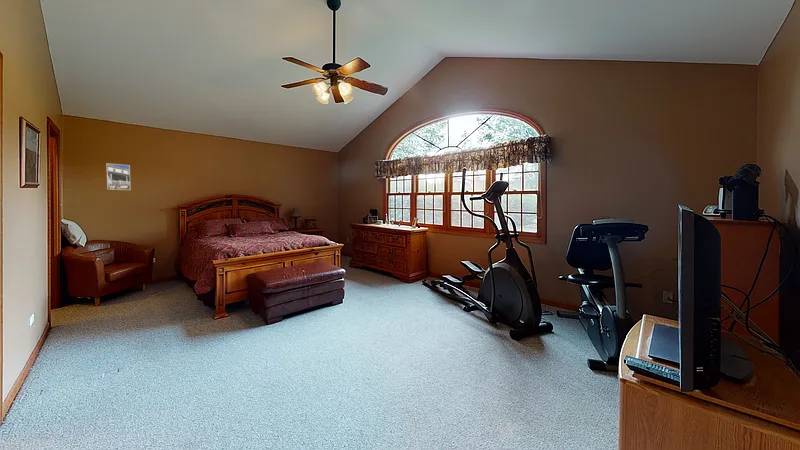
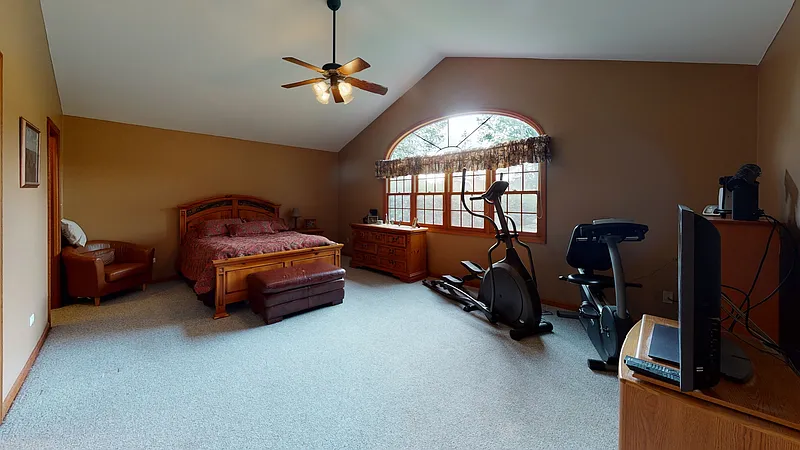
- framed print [105,162,132,191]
